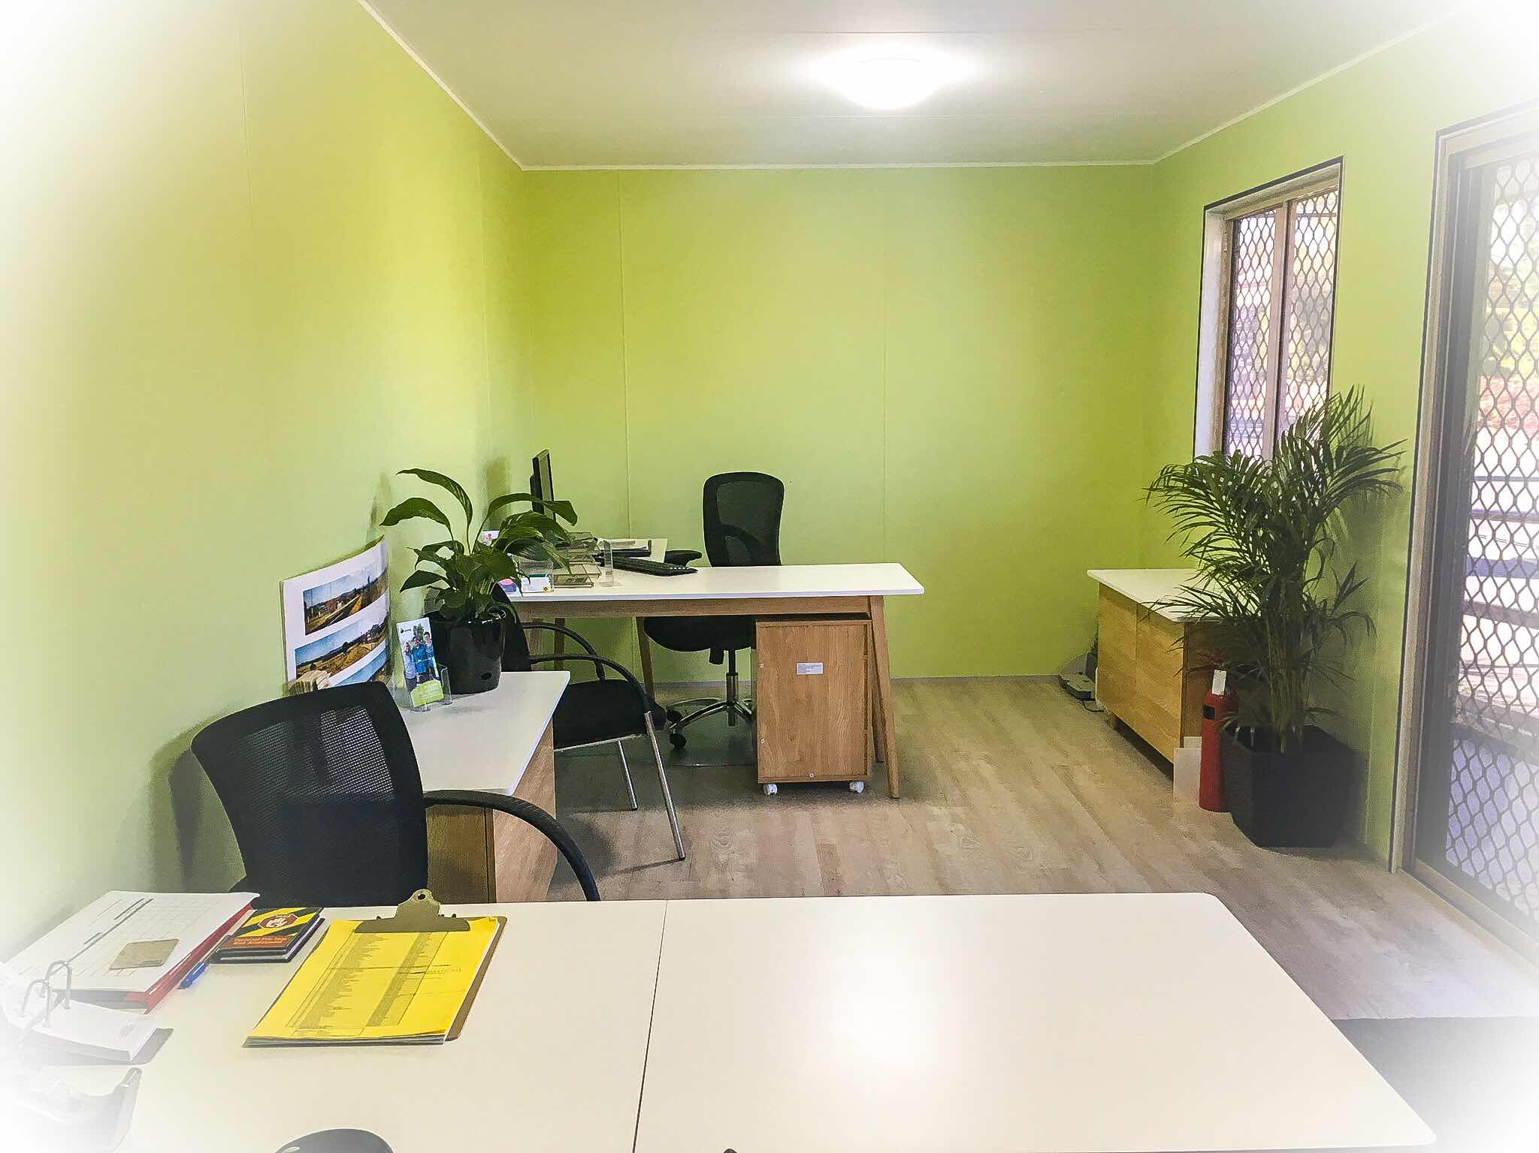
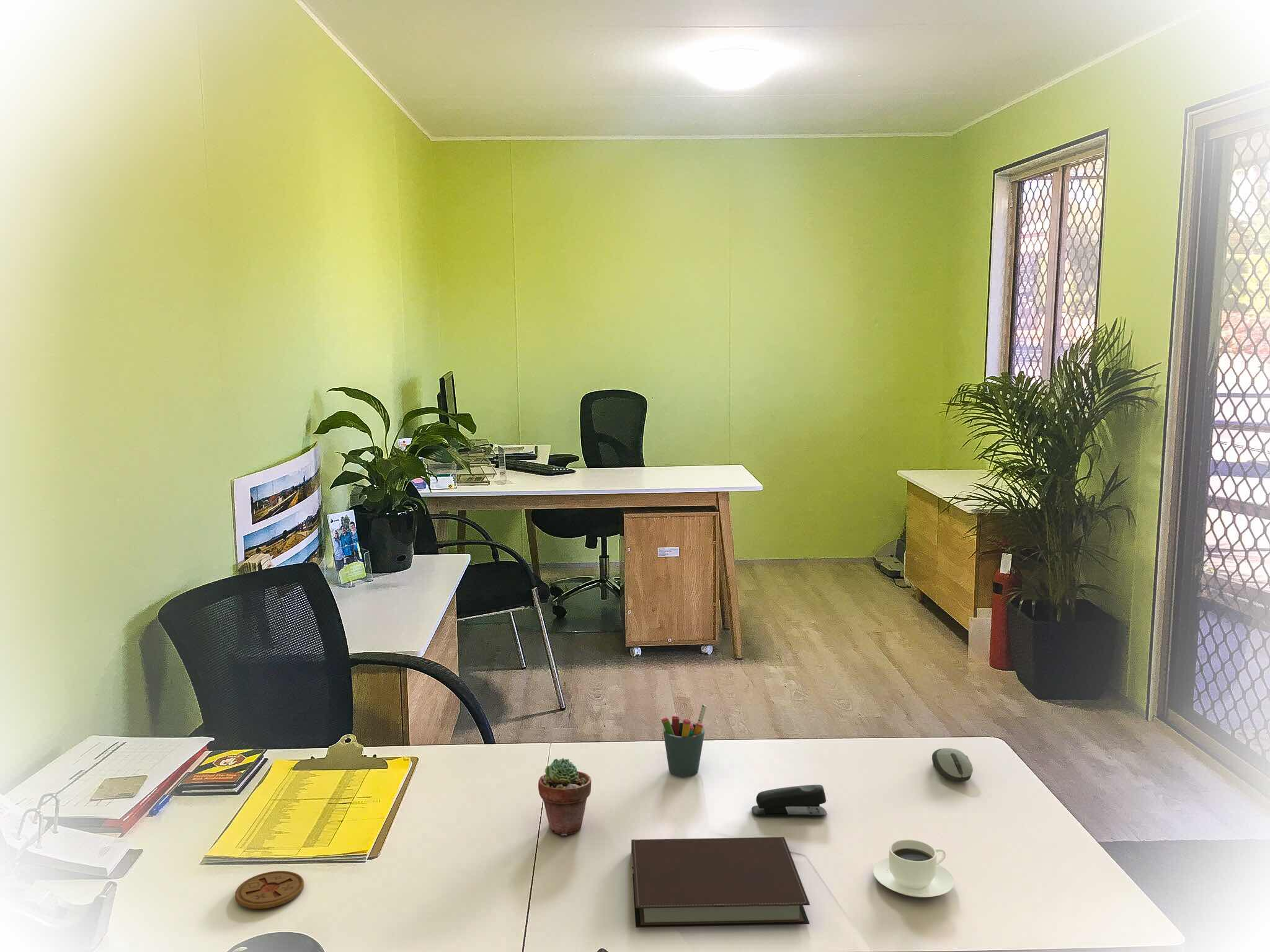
+ stapler [751,784,828,816]
+ computer mouse [931,747,974,783]
+ coaster [234,870,304,909]
+ coffee cup [873,839,955,898]
+ notebook [631,837,810,928]
+ pen holder [661,703,707,778]
+ potted succulent [538,757,592,836]
